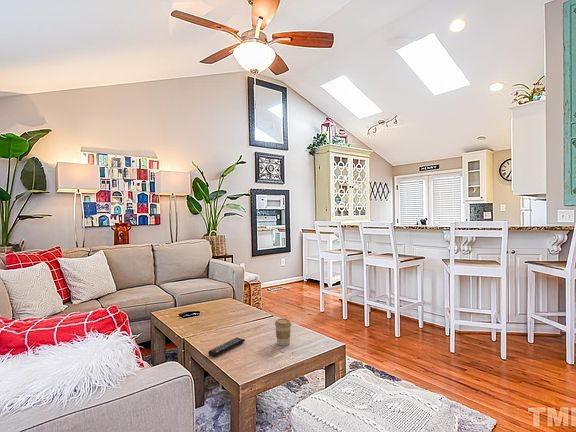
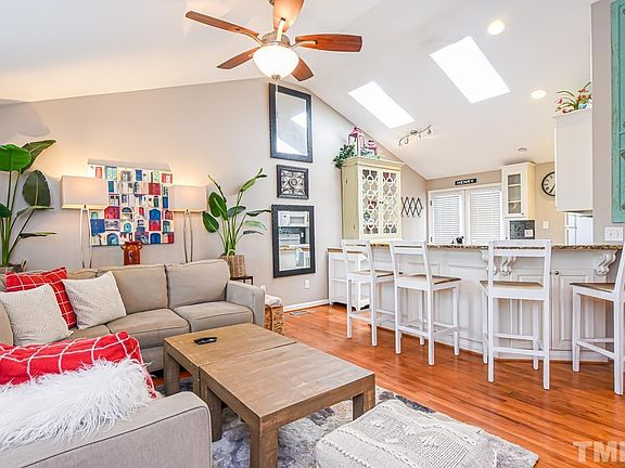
- remote control [207,337,246,358]
- coffee cup [274,317,292,347]
